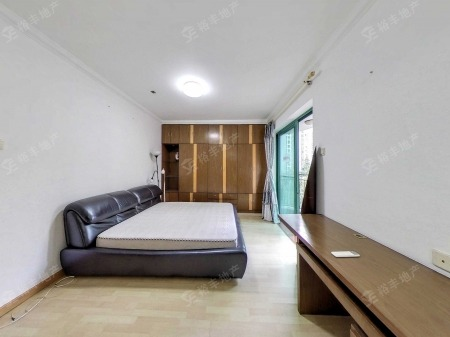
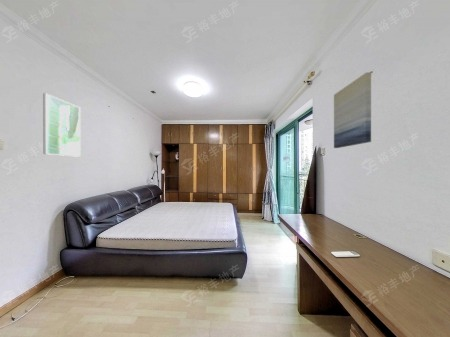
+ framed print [42,92,82,158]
+ wall art [333,71,372,149]
